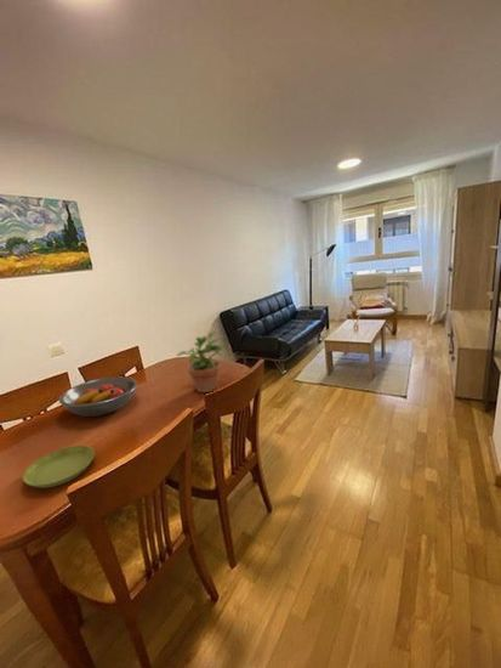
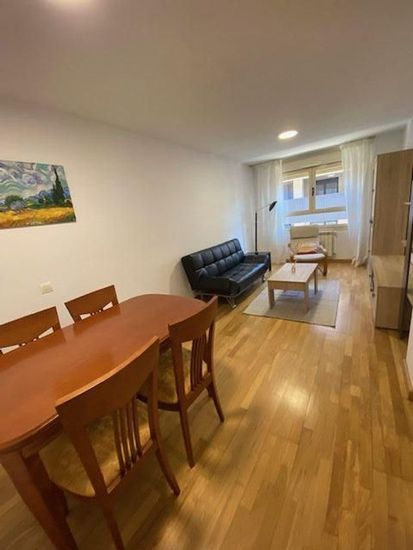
- potted plant [176,330,226,394]
- saucer [22,445,96,489]
- fruit bowl [57,375,138,418]
